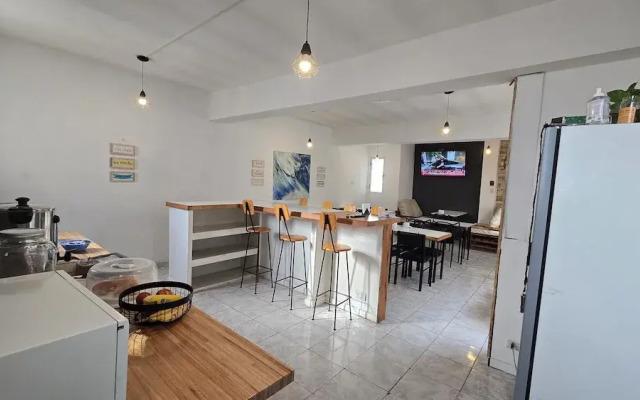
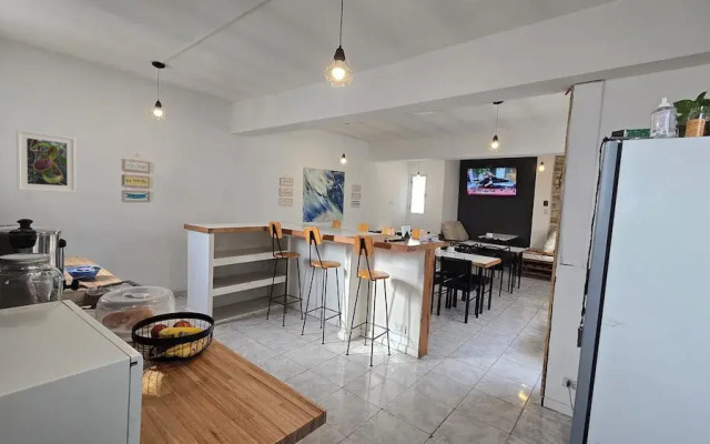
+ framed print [16,129,77,194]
